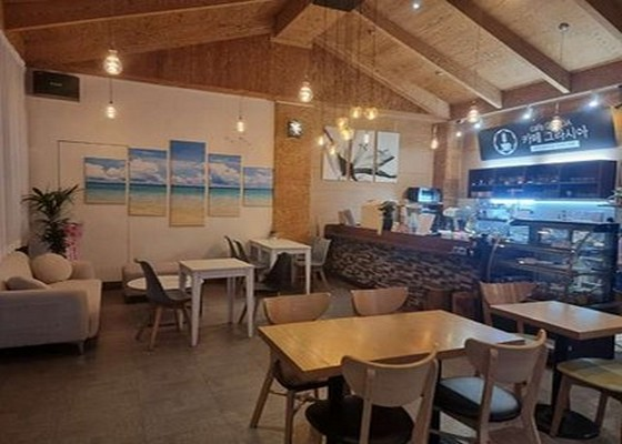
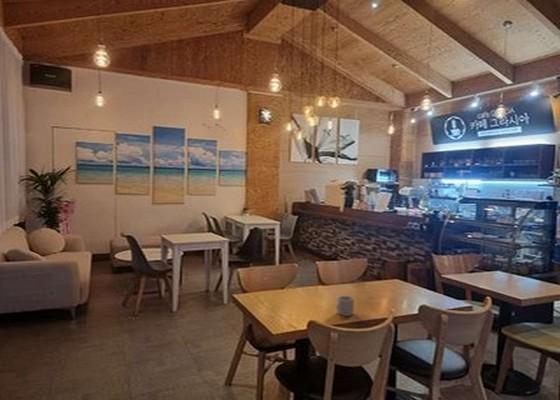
+ mug [335,295,355,317]
